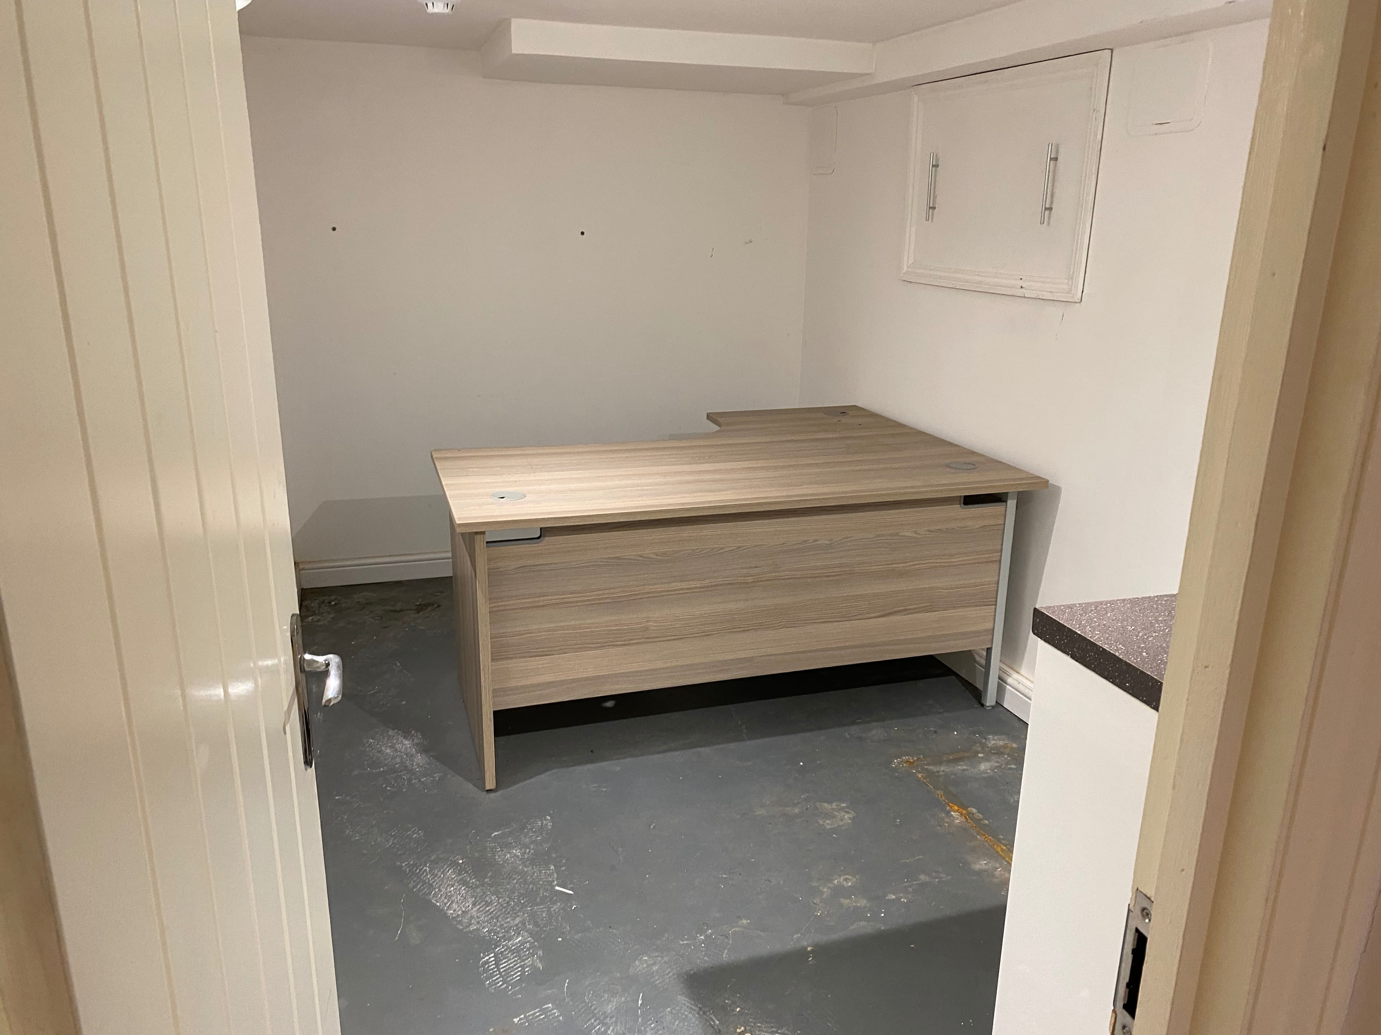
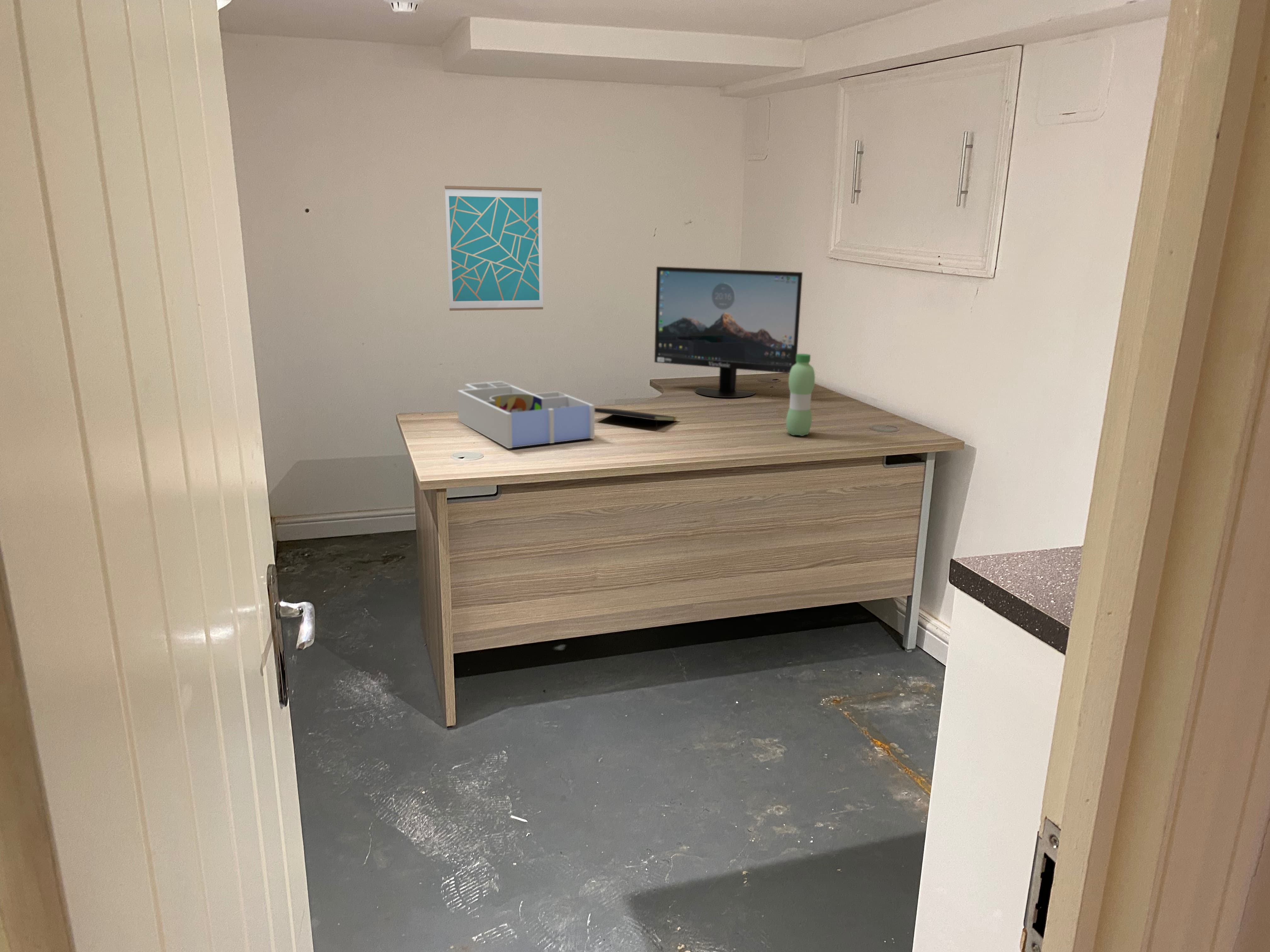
+ notepad [595,407,678,431]
+ monitor [654,266,803,398]
+ water bottle [786,353,815,436]
+ wall art [444,185,544,311]
+ desk organizer [457,381,595,449]
